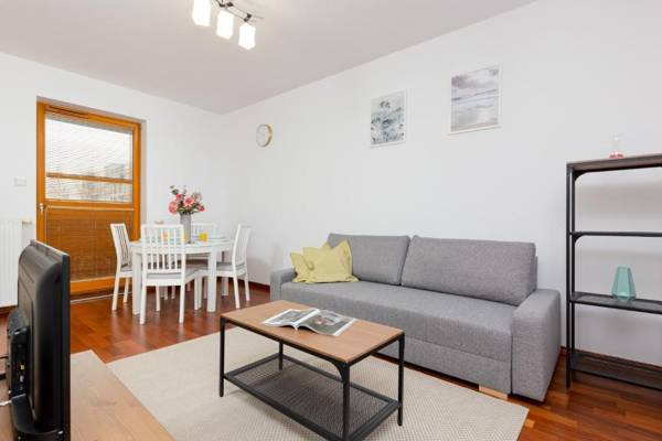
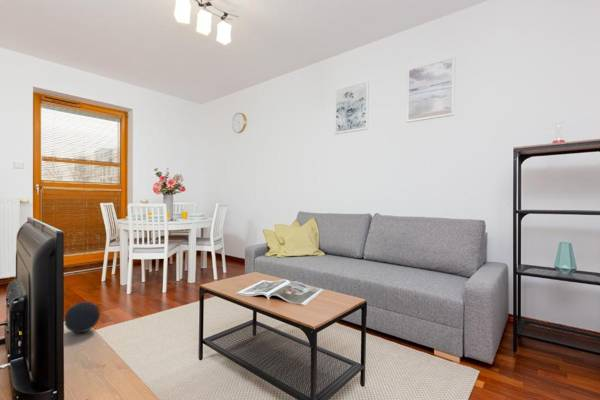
+ decorative ball [63,300,101,334]
